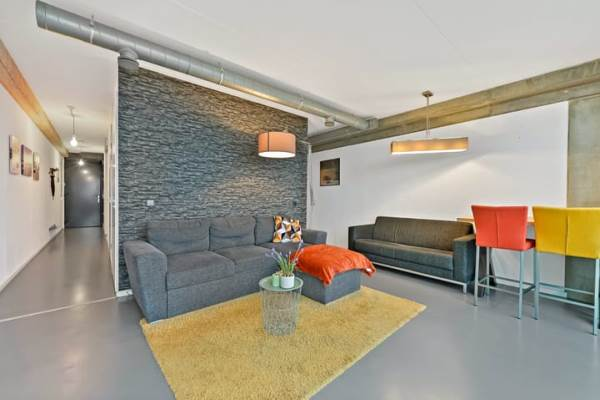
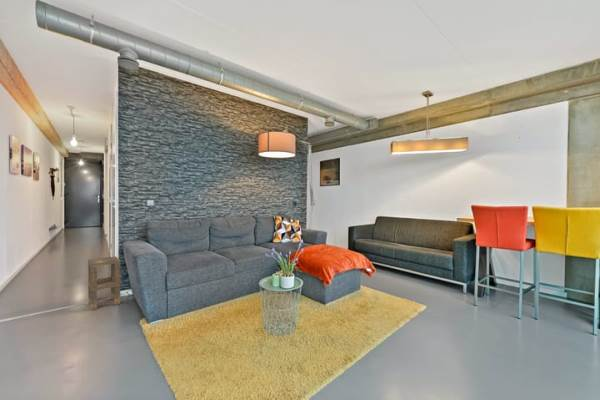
+ side table [87,255,121,312]
